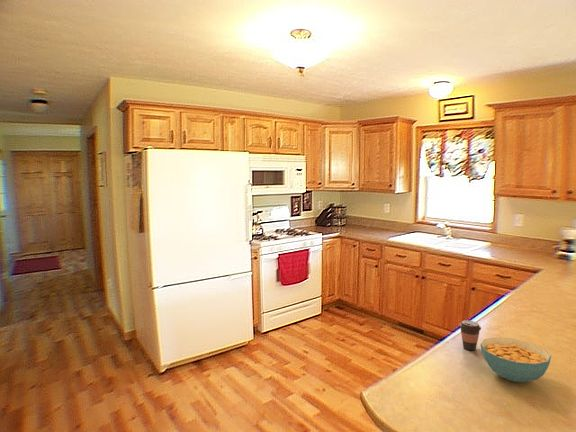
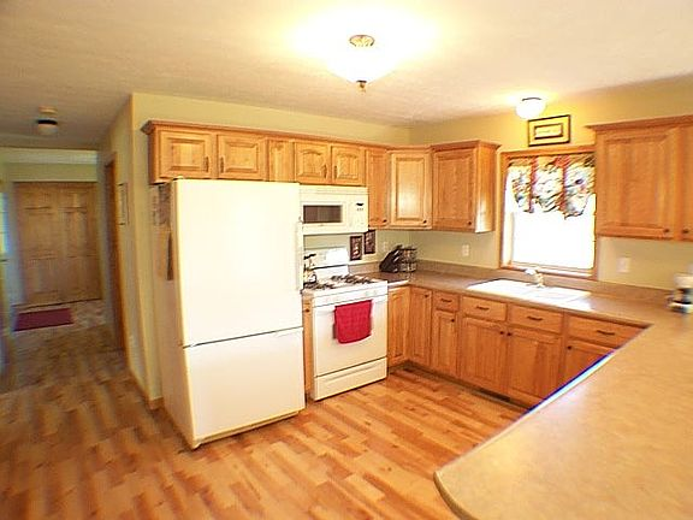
- coffee cup [458,320,482,351]
- cereal bowl [480,336,552,384]
